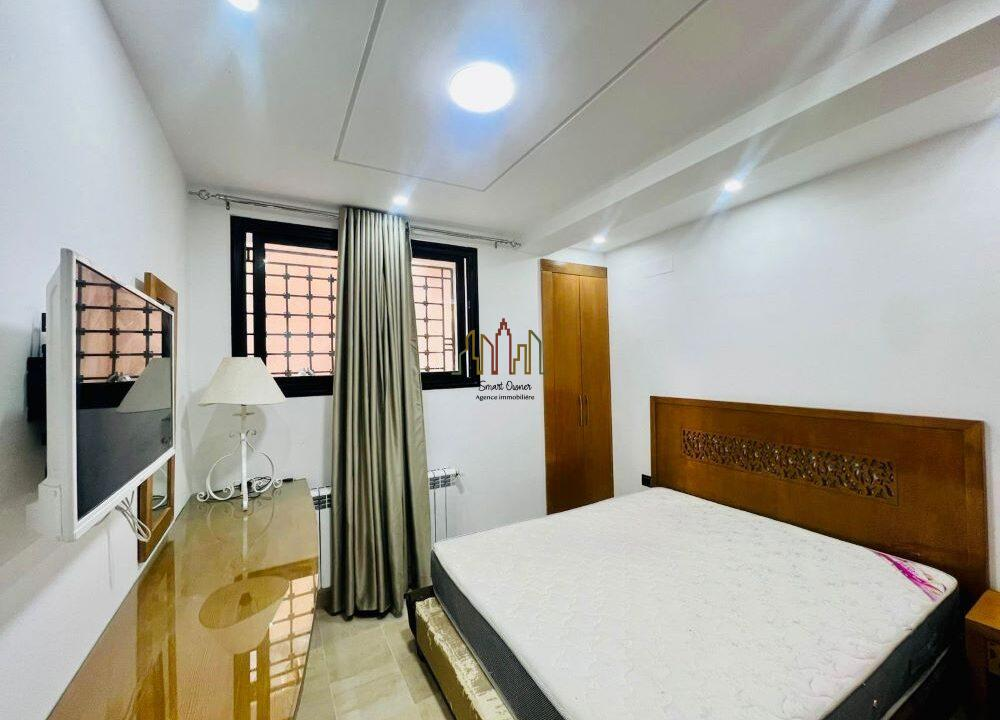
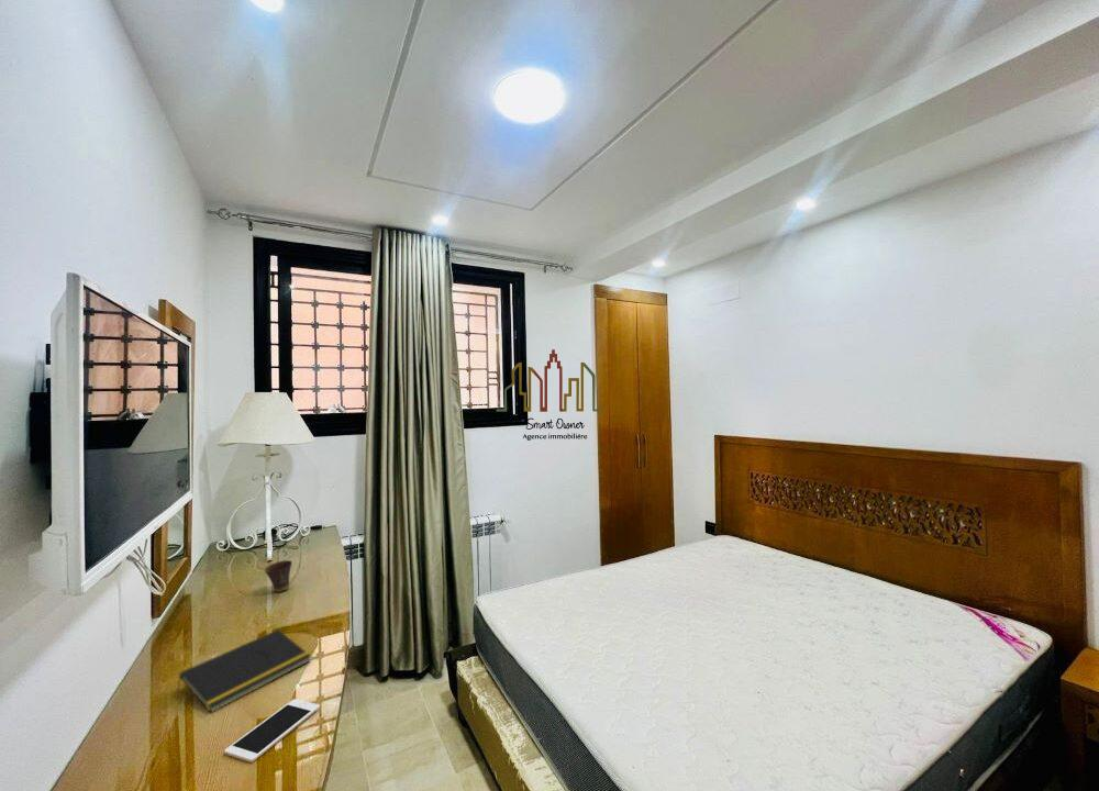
+ cup [264,559,293,593]
+ notepad [176,628,312,714]
+ cell phone [223,698,321,764]
